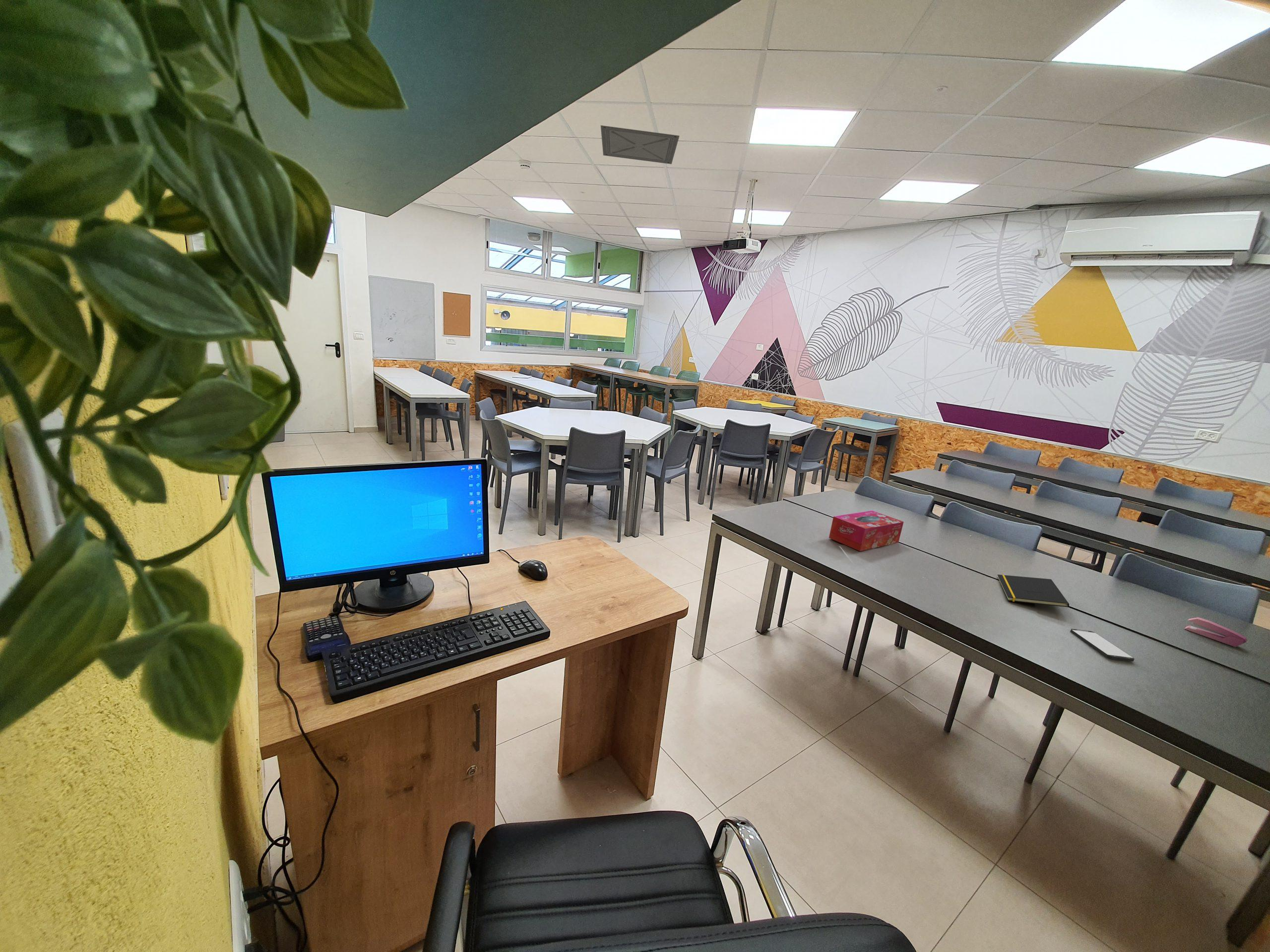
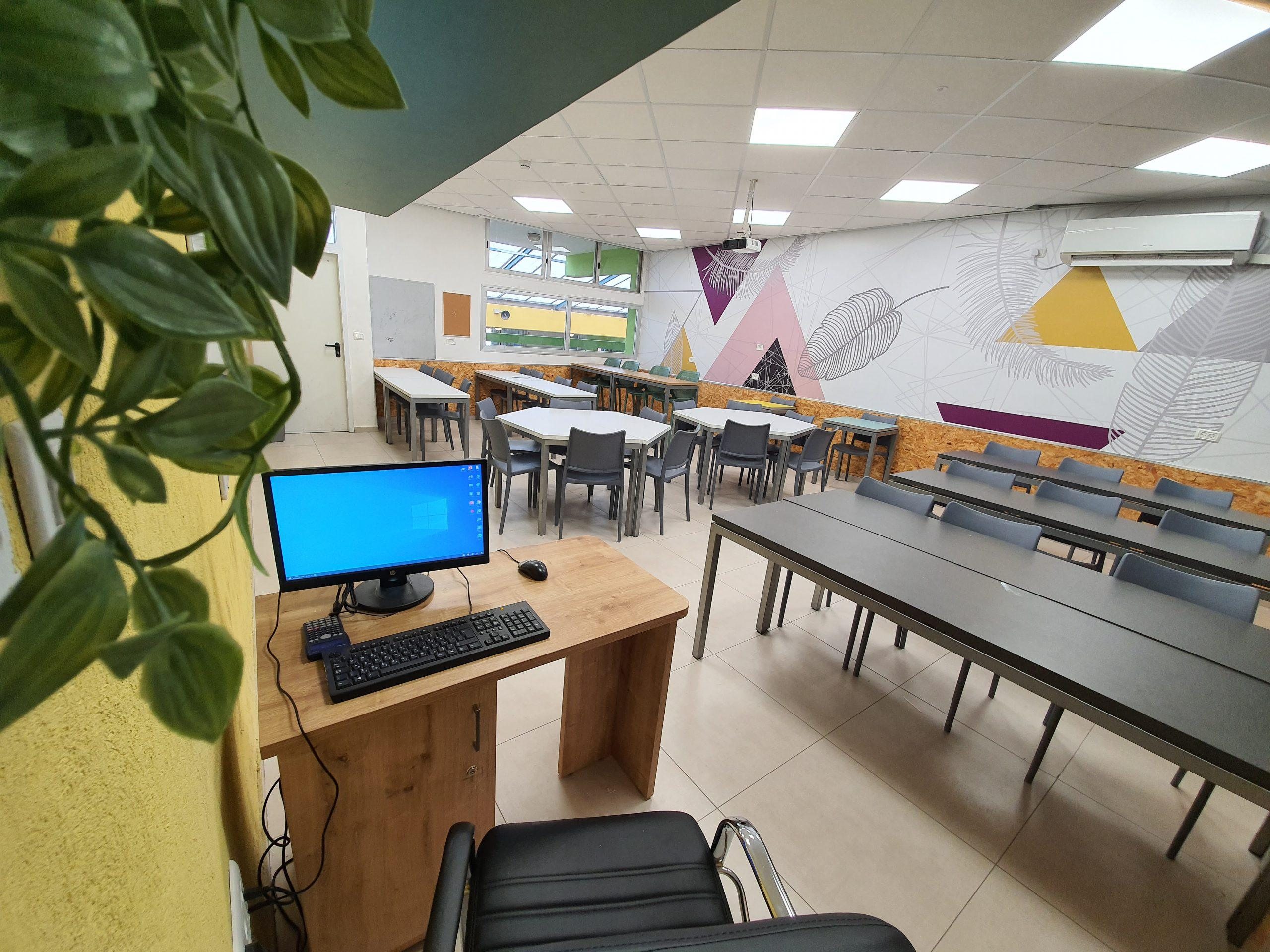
- tissue box [828,510,904,552]
- notepad [997,574,1070,607]
- stapler [1184,617,1248,648]
- smartphone [1070,628,1135,662]
- ceiling vent [600,125,680,165]
